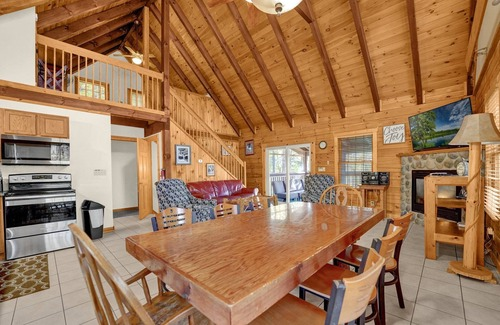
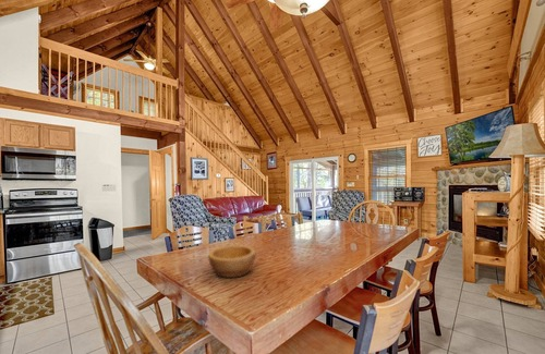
+ bowl [207,244,256,279]
